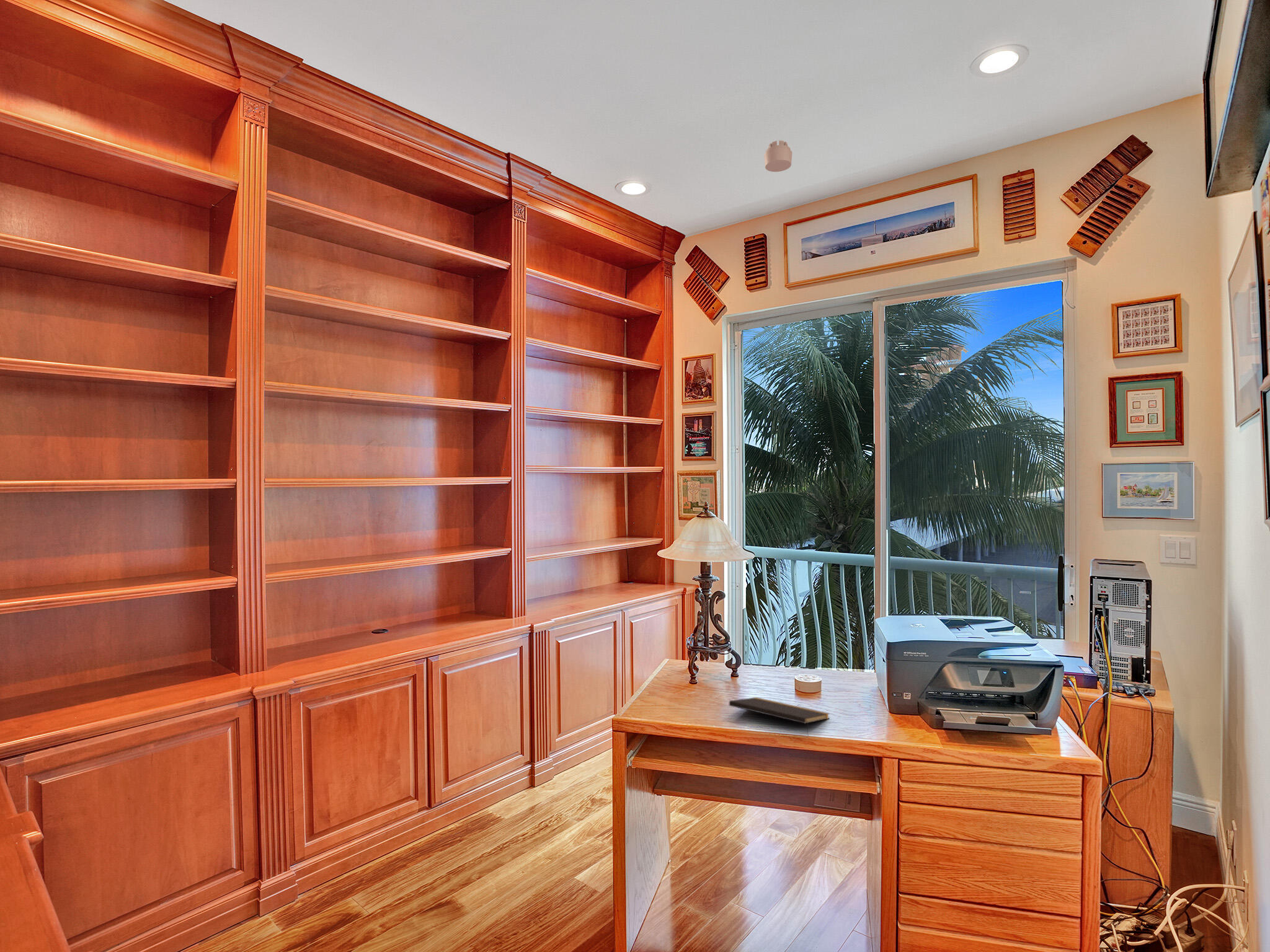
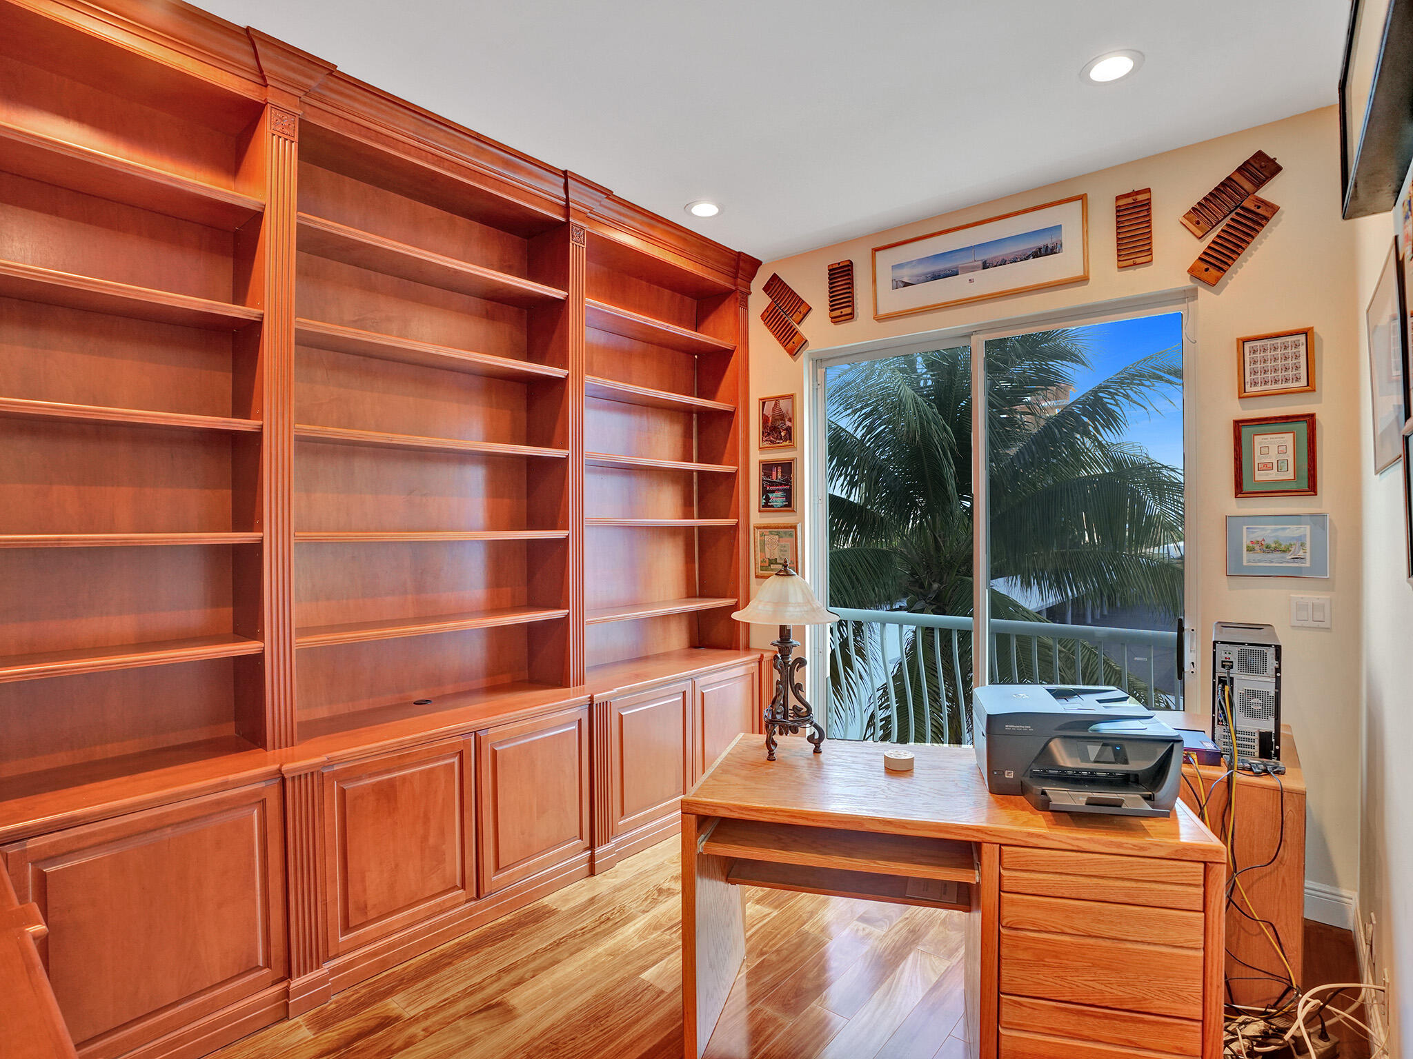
- notepad [729,697,830,737]
- smoke detector [763,140,793,172]
